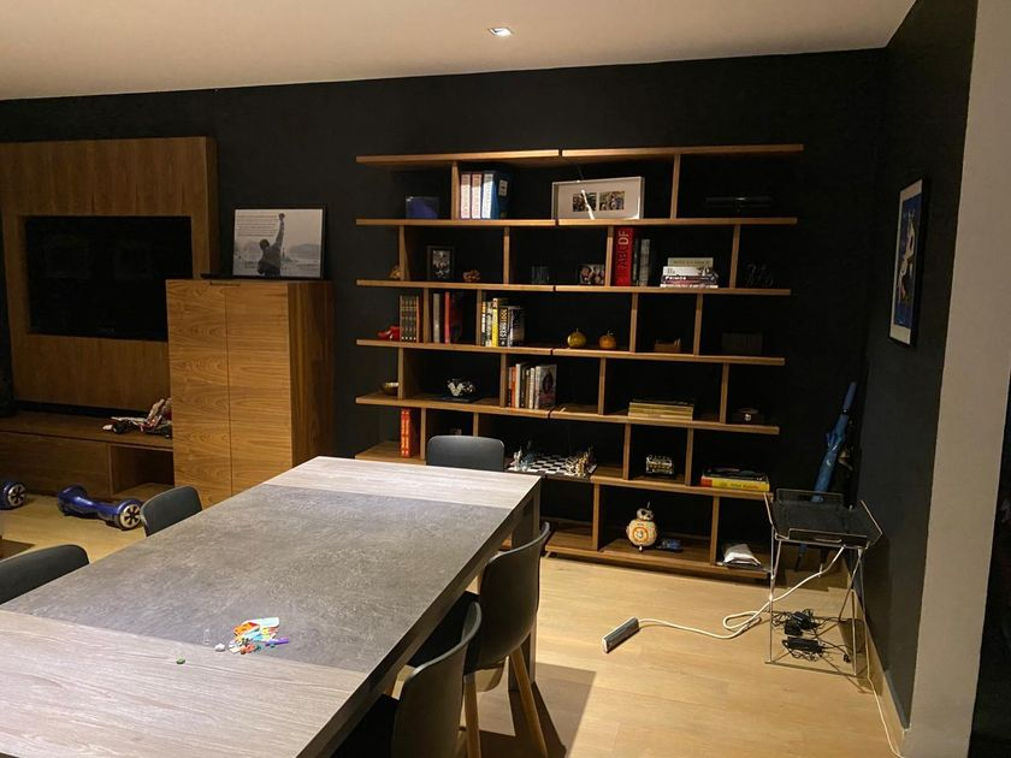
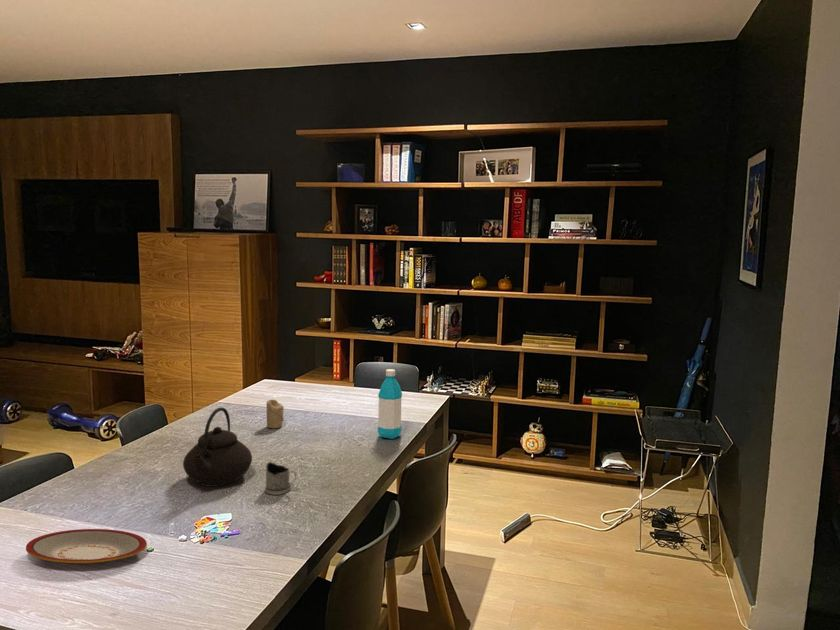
+ candle [265,399,285,429]
+ water bottle [377,368,403,440]
+ plate [25,528,148,565]
+ teapot [182,406,253,488]
+ tea glass holder [264,461,298,496]
